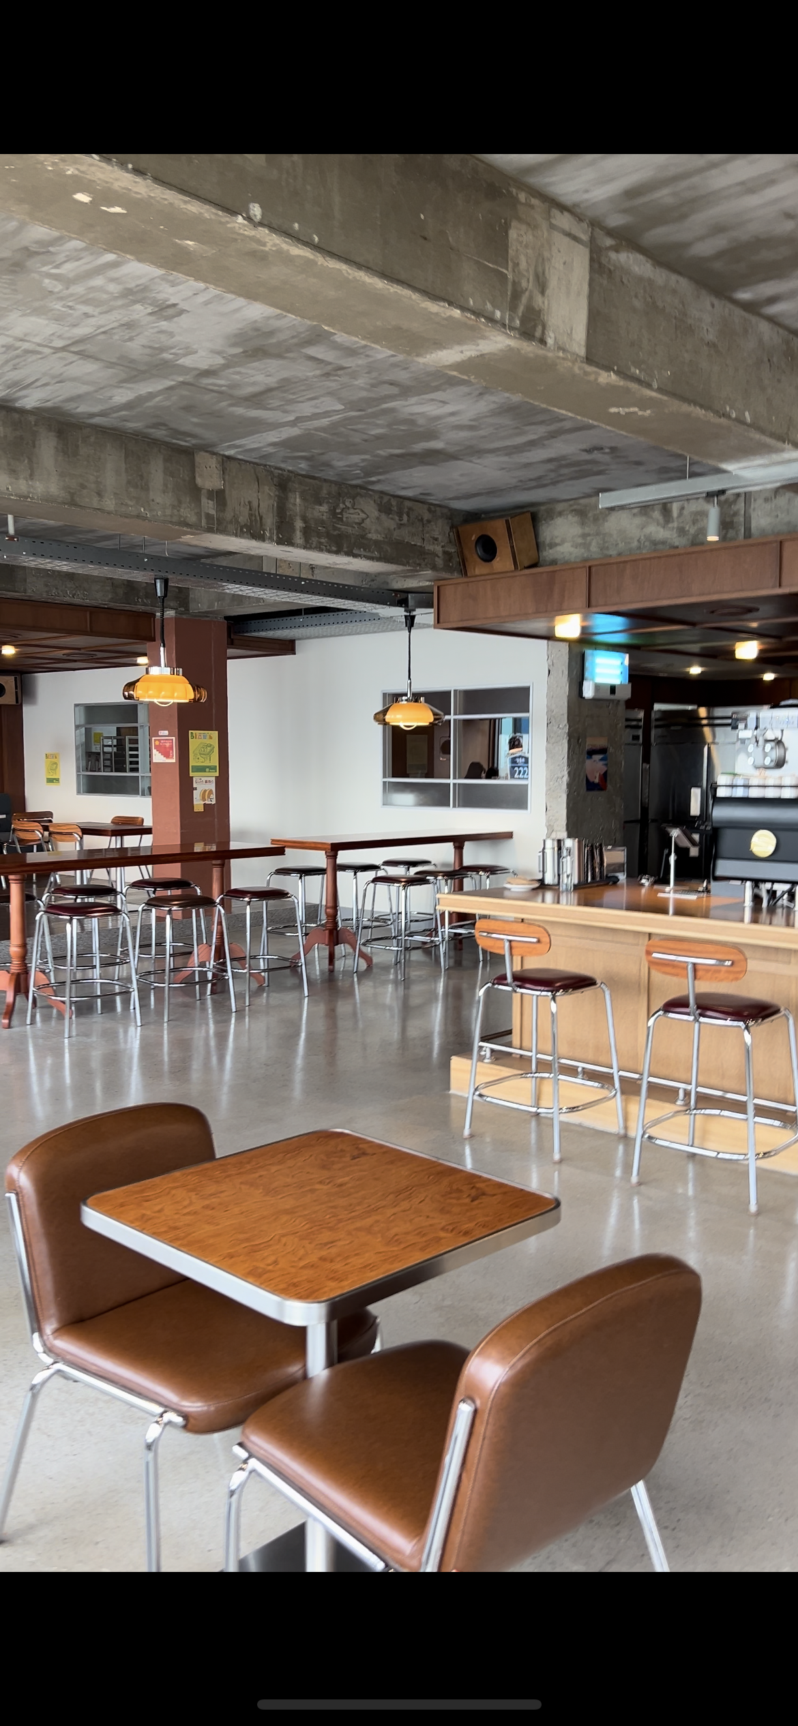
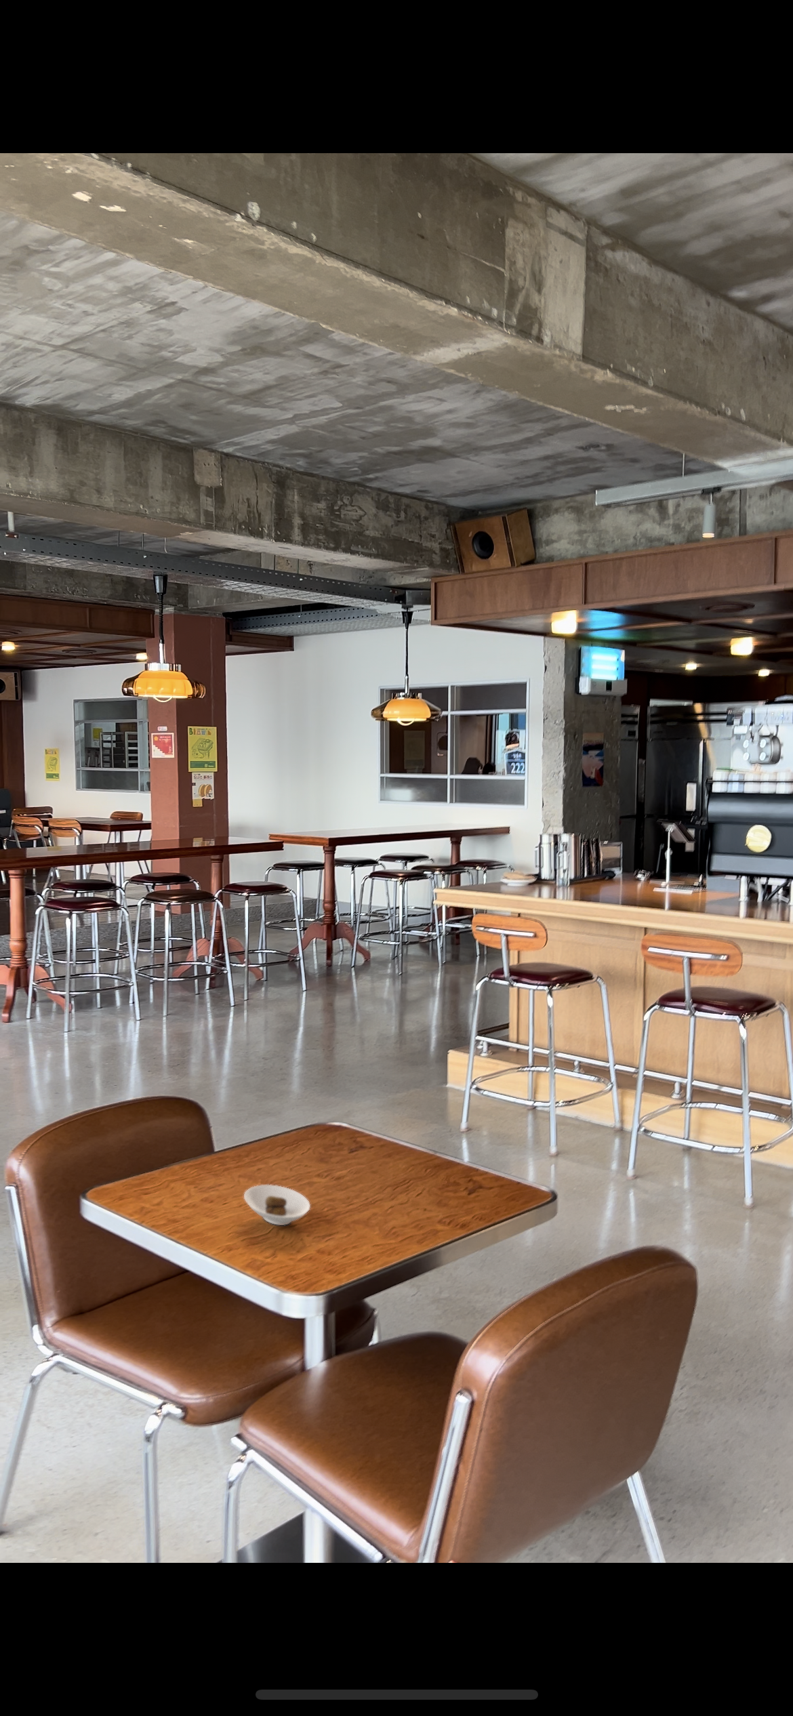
+ saucer [243,1184,311,1226]
